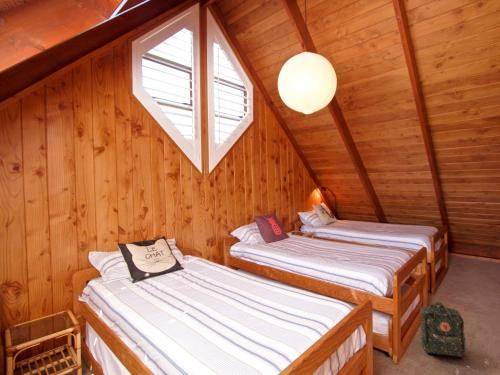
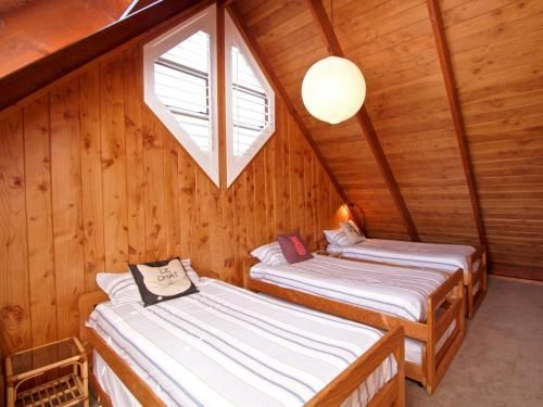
- backpack [419,300,490,375]
